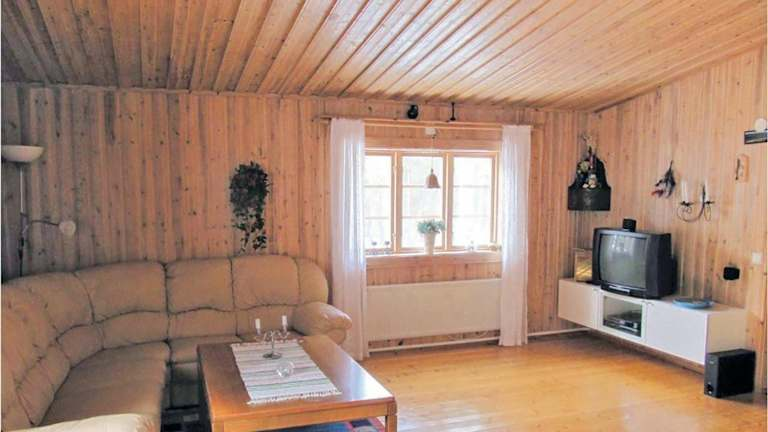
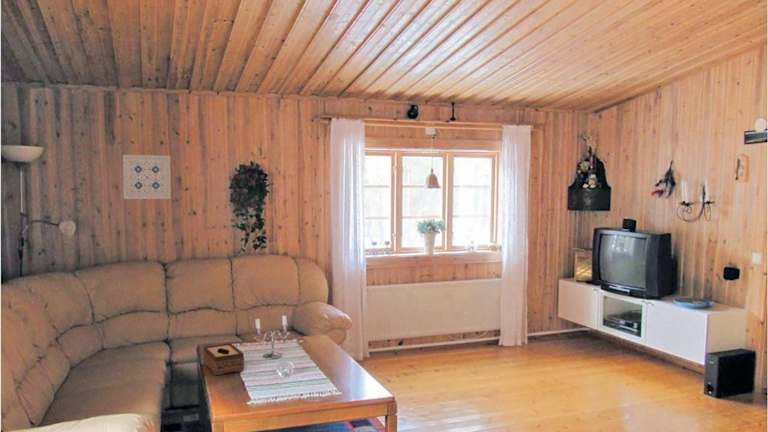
+ wall art [122,154,172,200]
+ tissue box [202,342,245,376]
